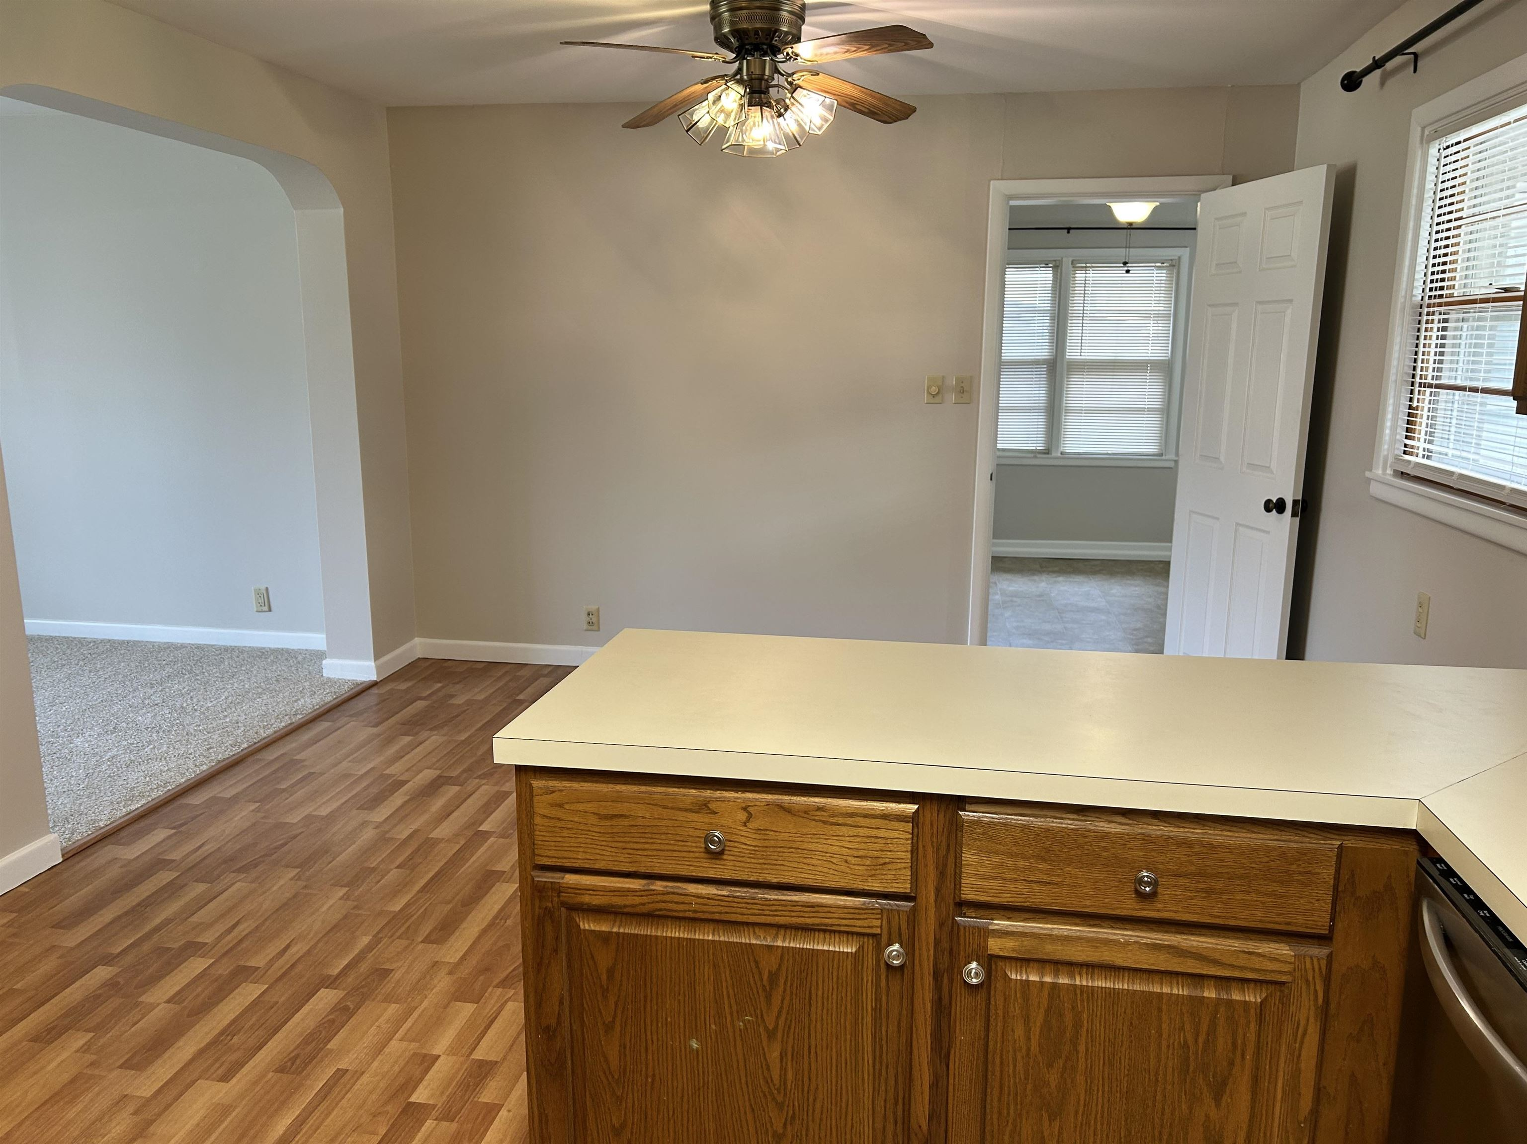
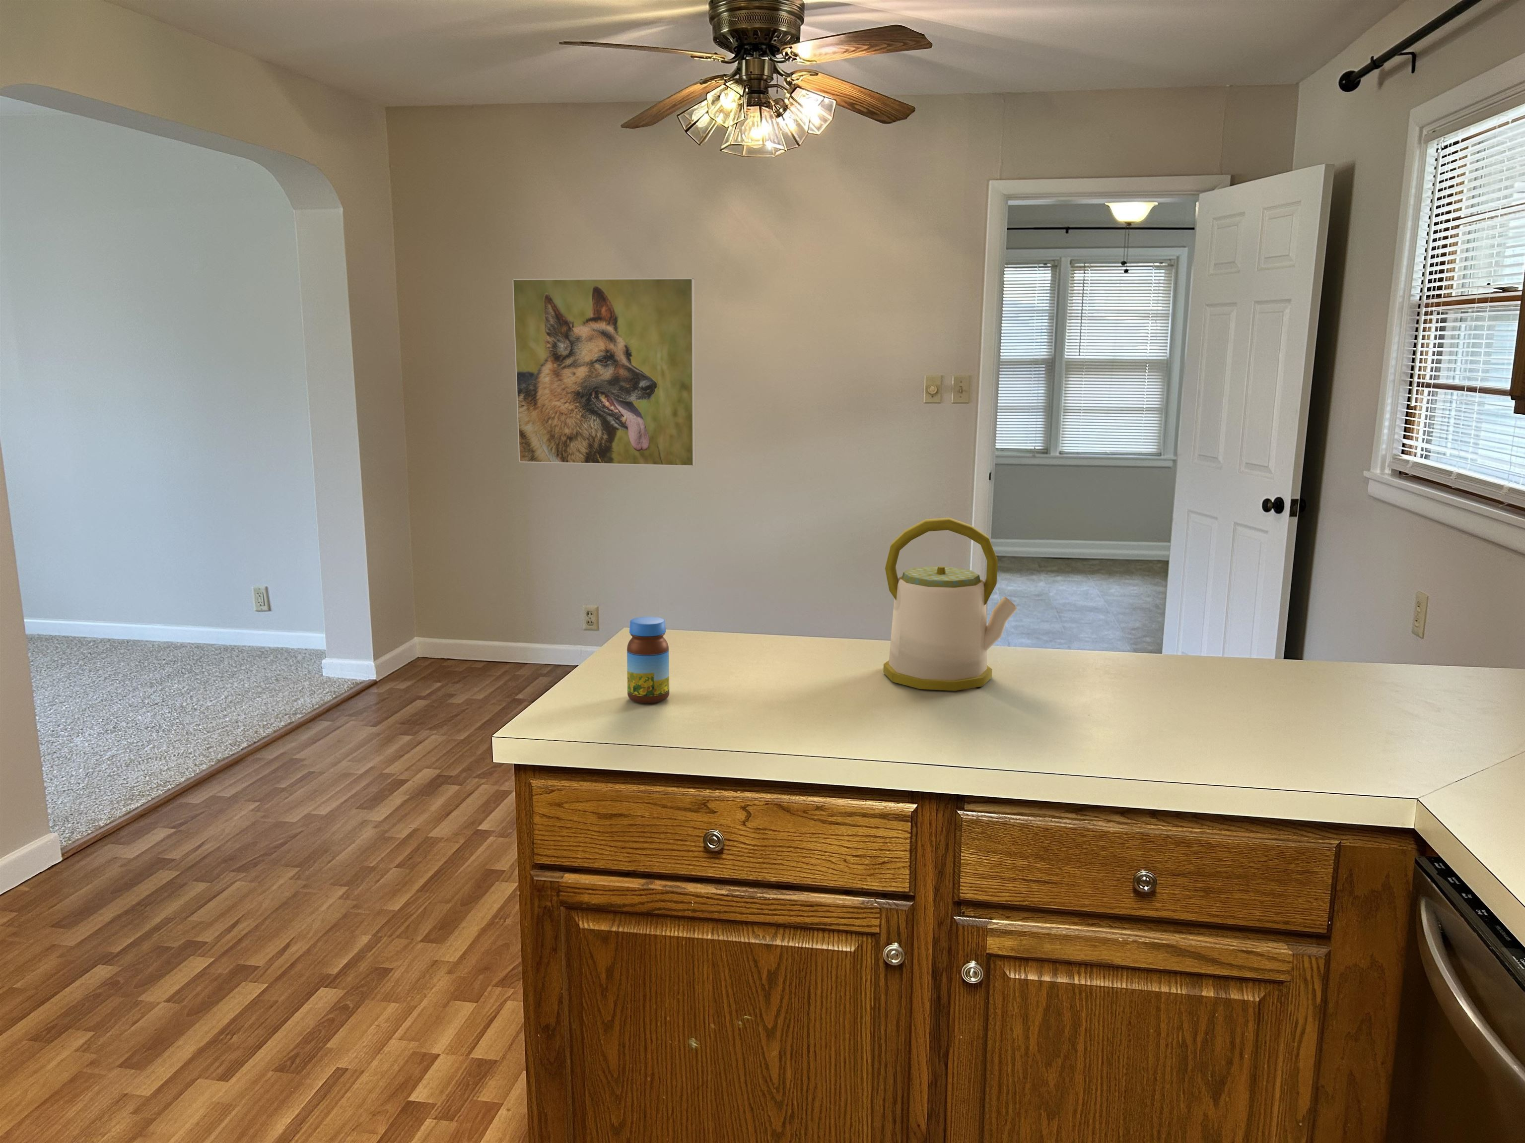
+ kettle [883,517,1017,692]
+ jar [627,616,670,704]
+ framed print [512,277,695,467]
